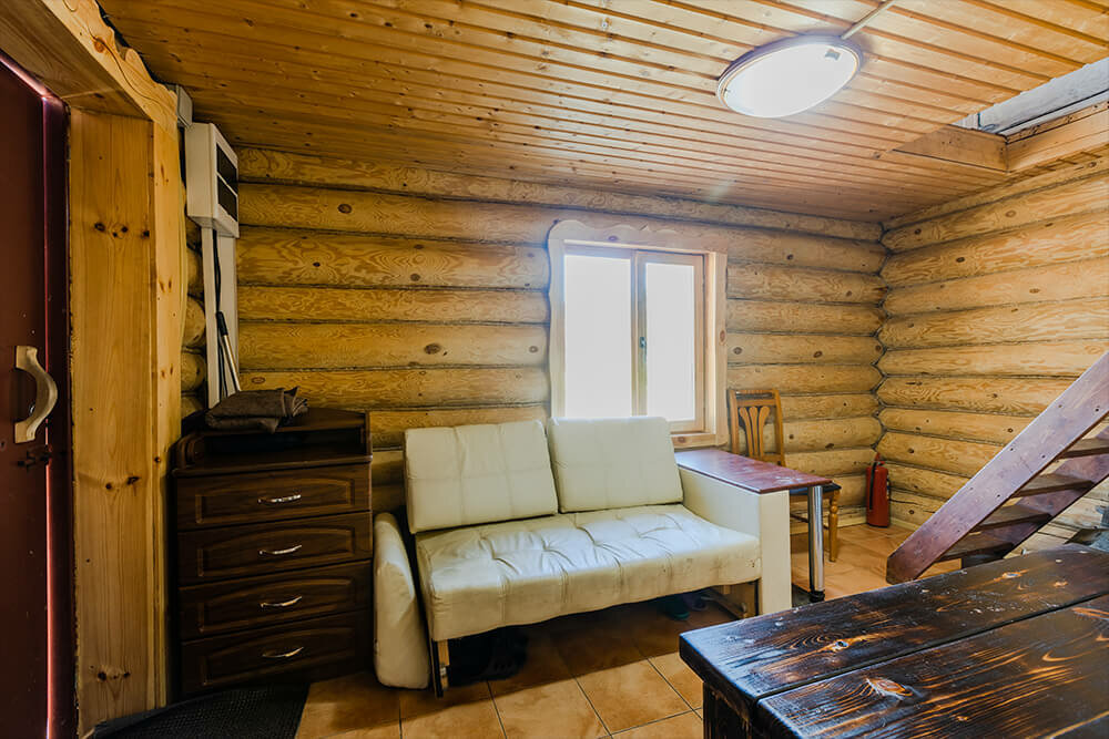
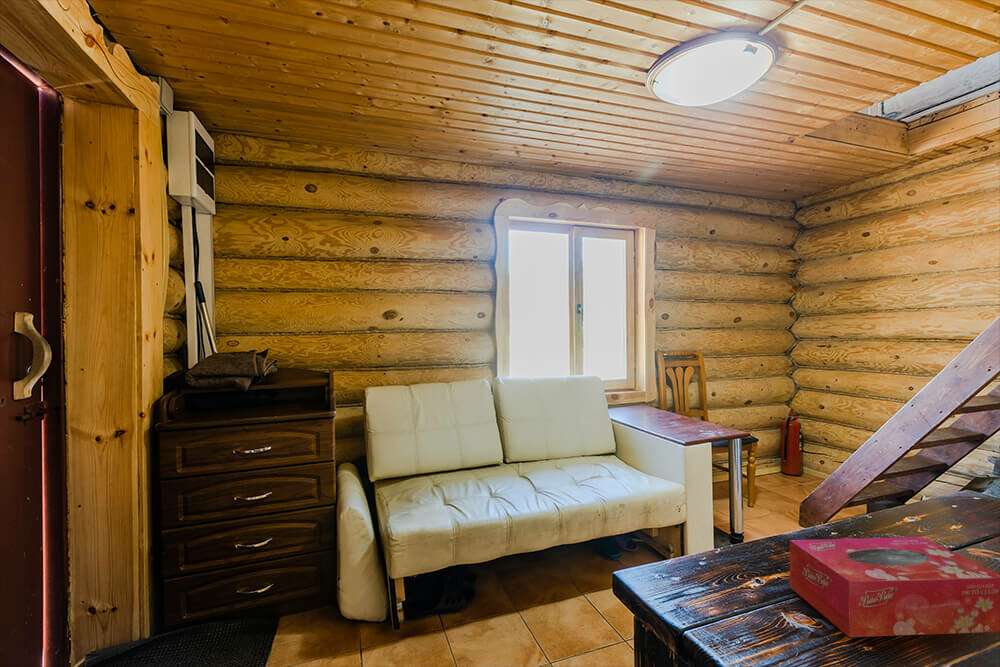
+ tissue box [789,536,1000,638]
